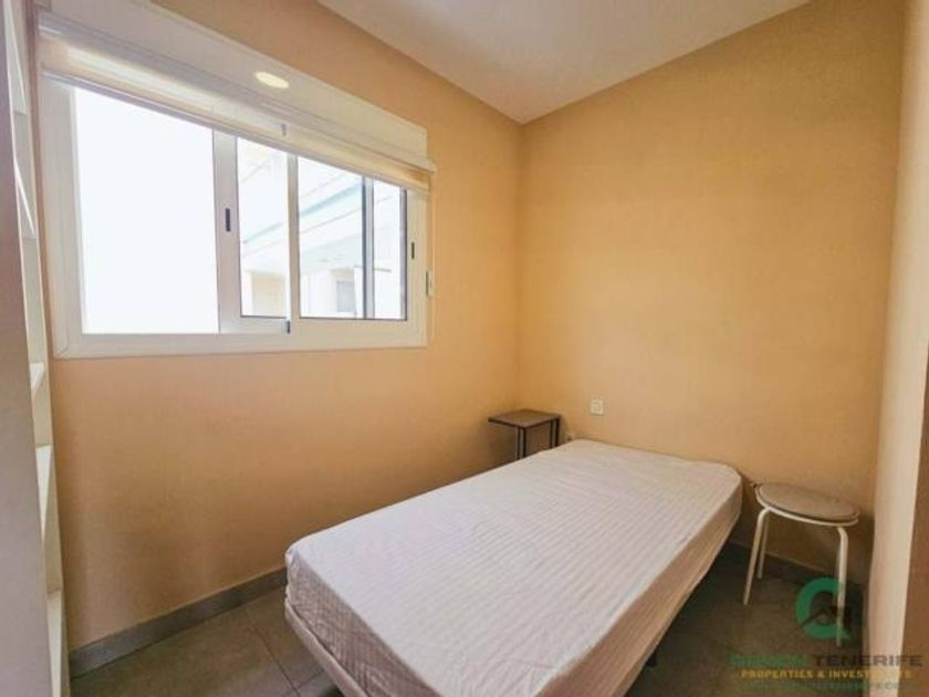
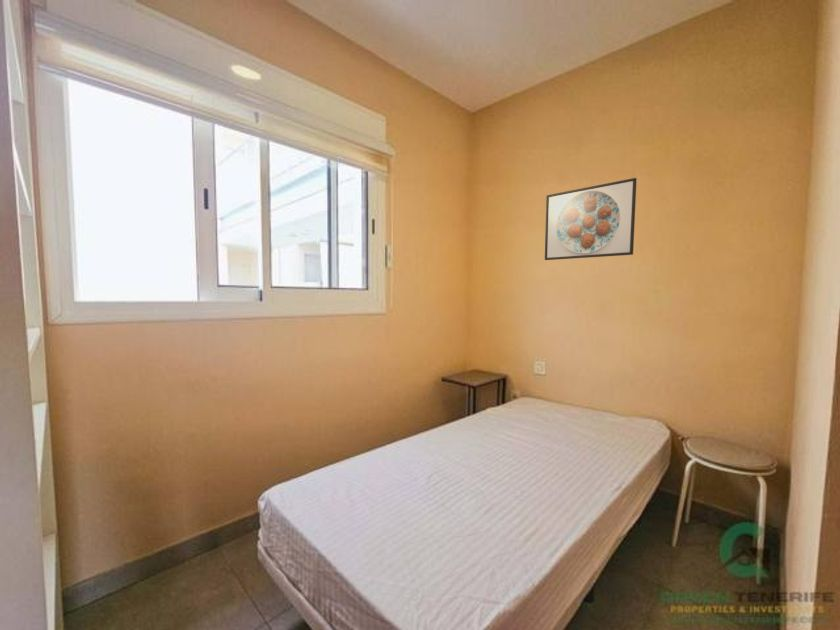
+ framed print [544,177,638,261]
